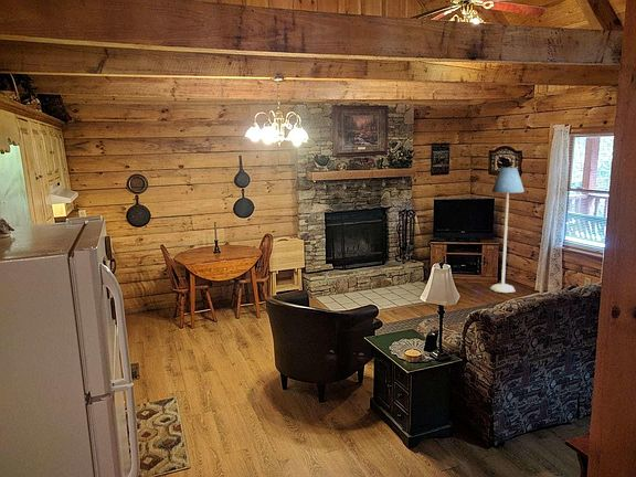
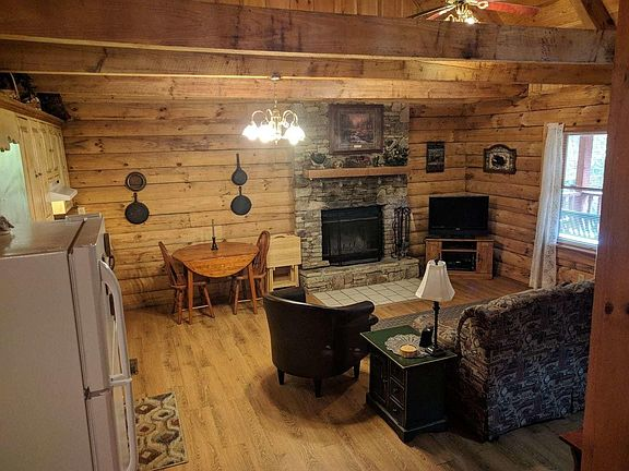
- floor lamp [489,166,526,294]
